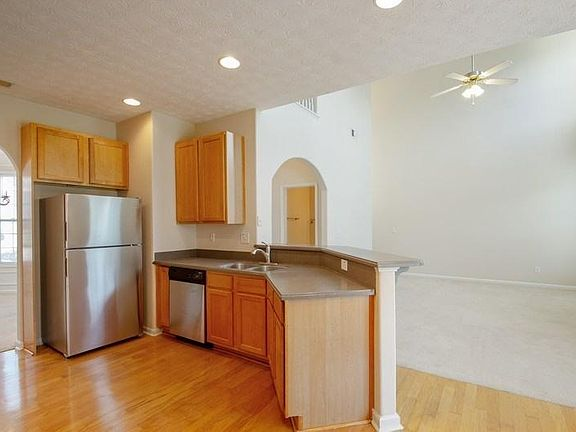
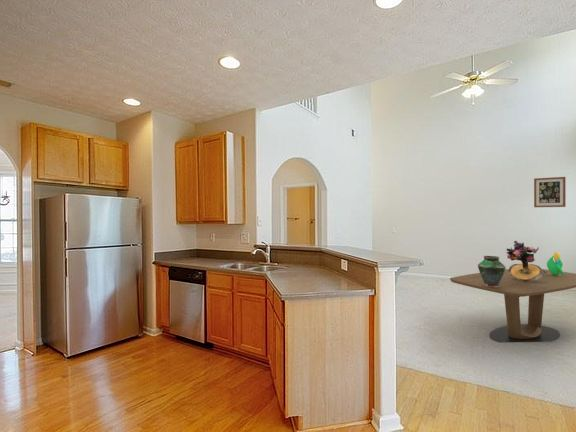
+ wall art [533,176,567,208]
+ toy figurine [546,251,564,275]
+ vase [477,255,507,287]
+ dining table [449,268,576,344]
+ bouquet [505,240,547,282]
